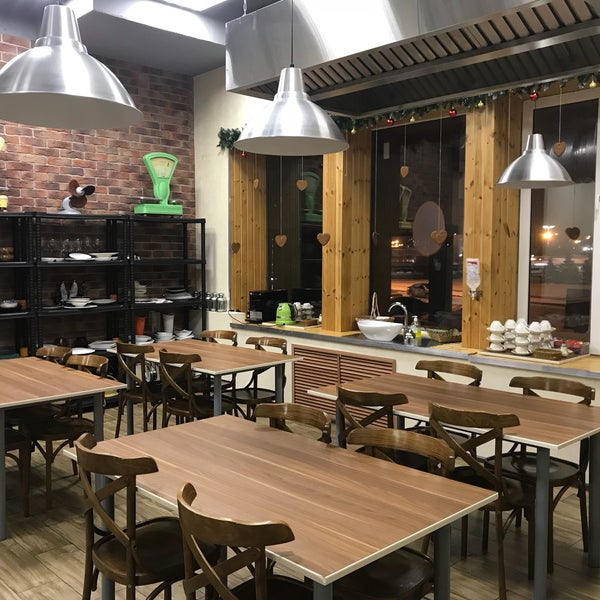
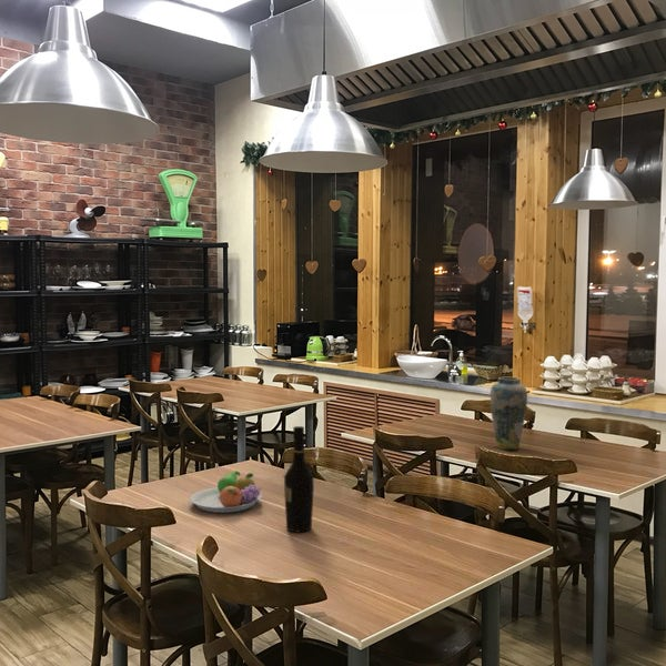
+ vase [490,376,528,451]
+ wine bottle [283,425,315,533]
+ fruit bowl [190,471,263,514]
